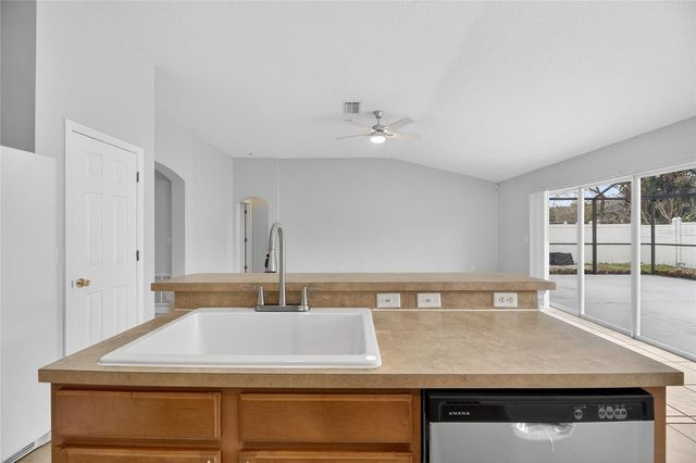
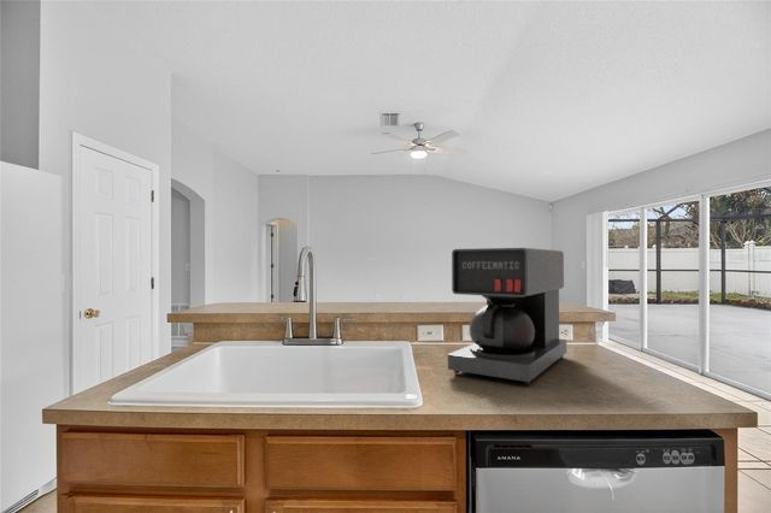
+ coffee maker [447,247,567,385]
